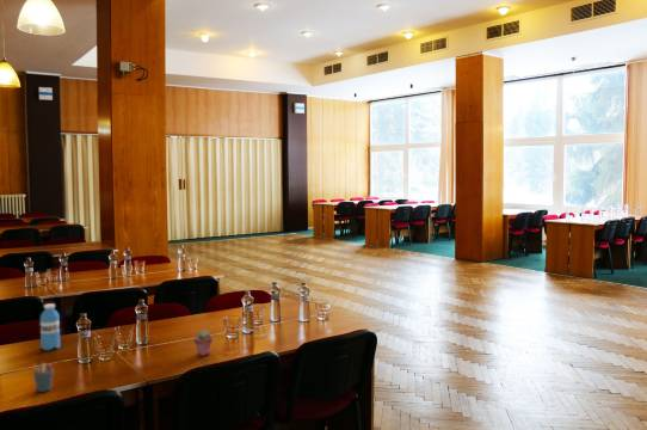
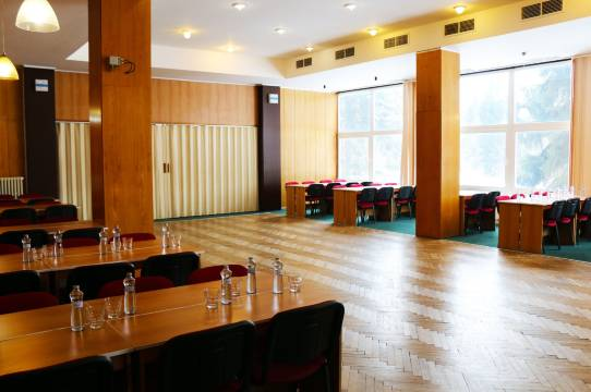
- potted succulent [192,328,214,357]
- pen holder [31,362,55,393]
- water bottle [39,302,61,351]
